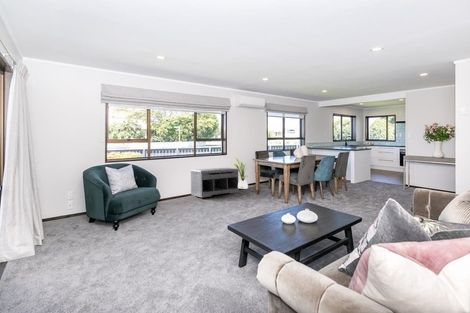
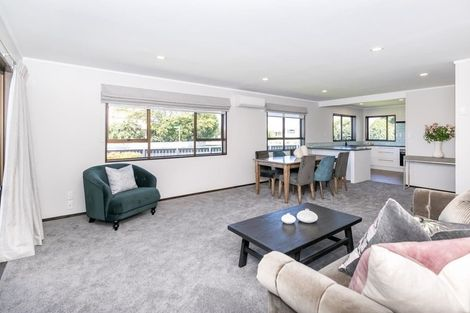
- bench [190,167,239,198]
- house plant [231,157,249,190]
